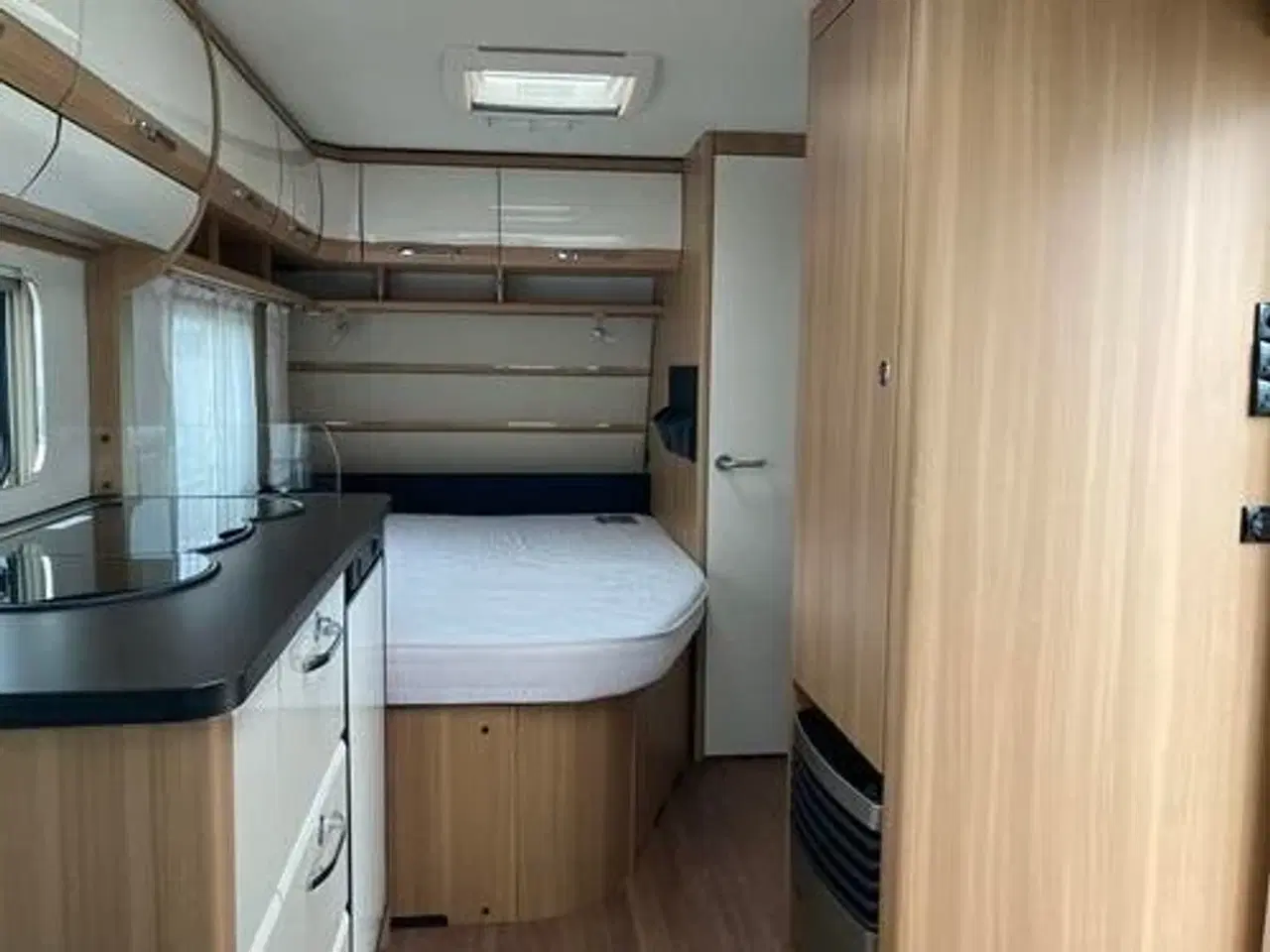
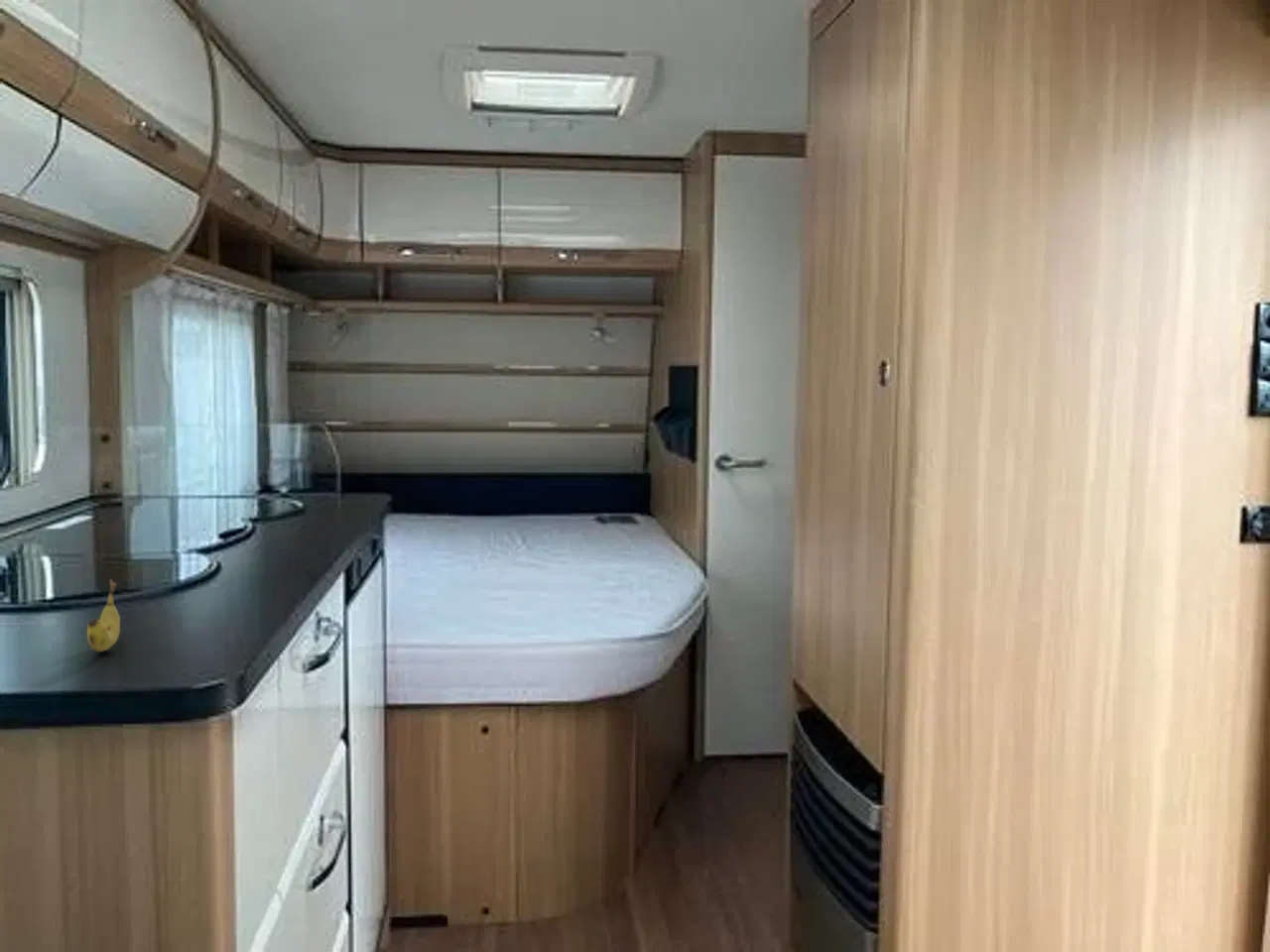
+ fruit [86,578,121,653]
